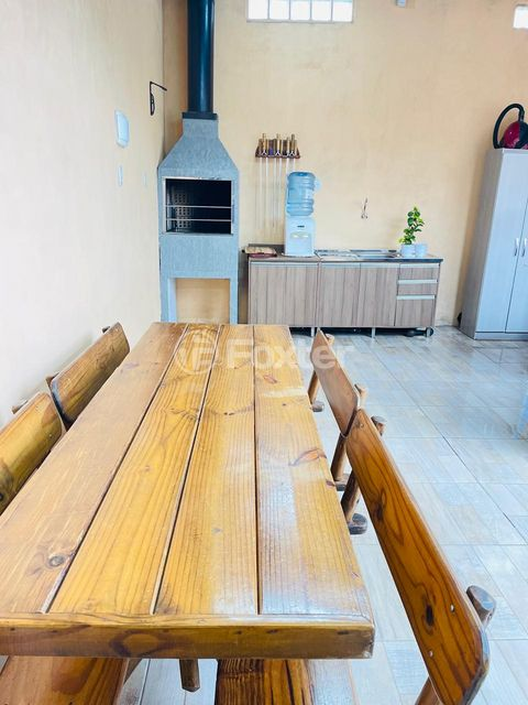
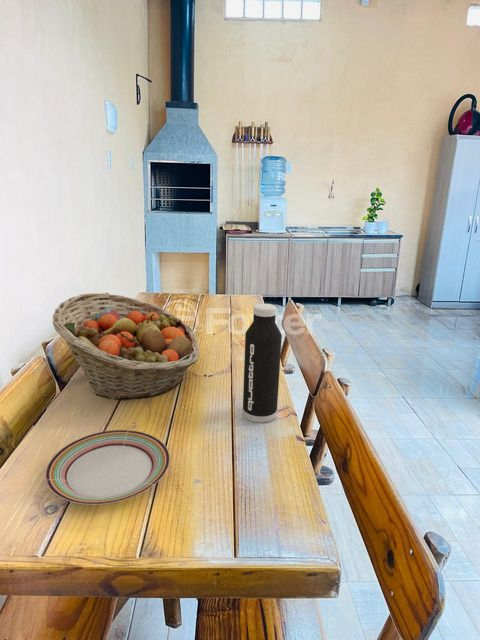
+ water bottle [242,303,283,424]
+ plate [44,429,171,506]
+ fruit basket [51,292,200,401]
